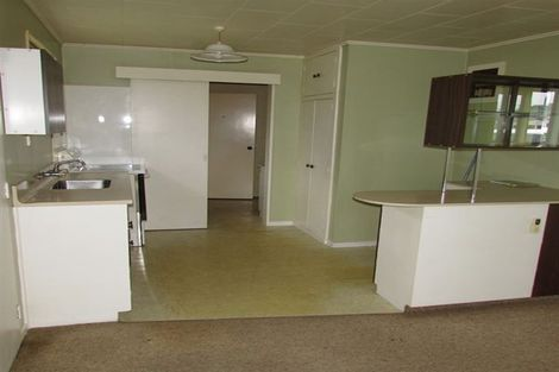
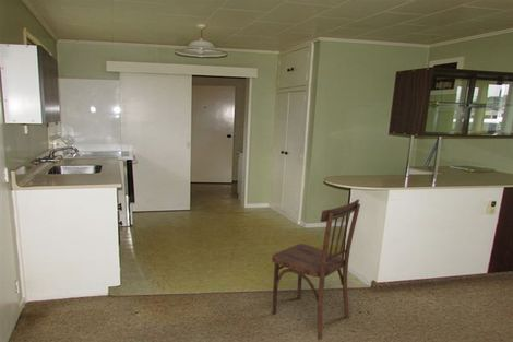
+ dining chair [271,198,361,341]
